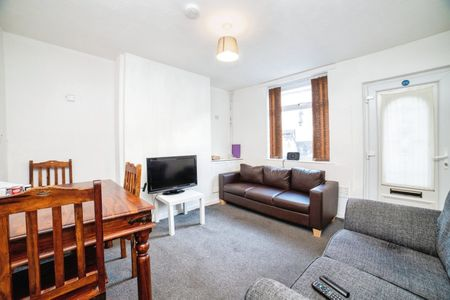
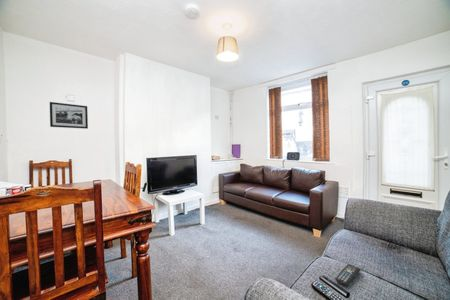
+ remote control [334,263,361,287]
+ picture frame [49,101,89,130]
